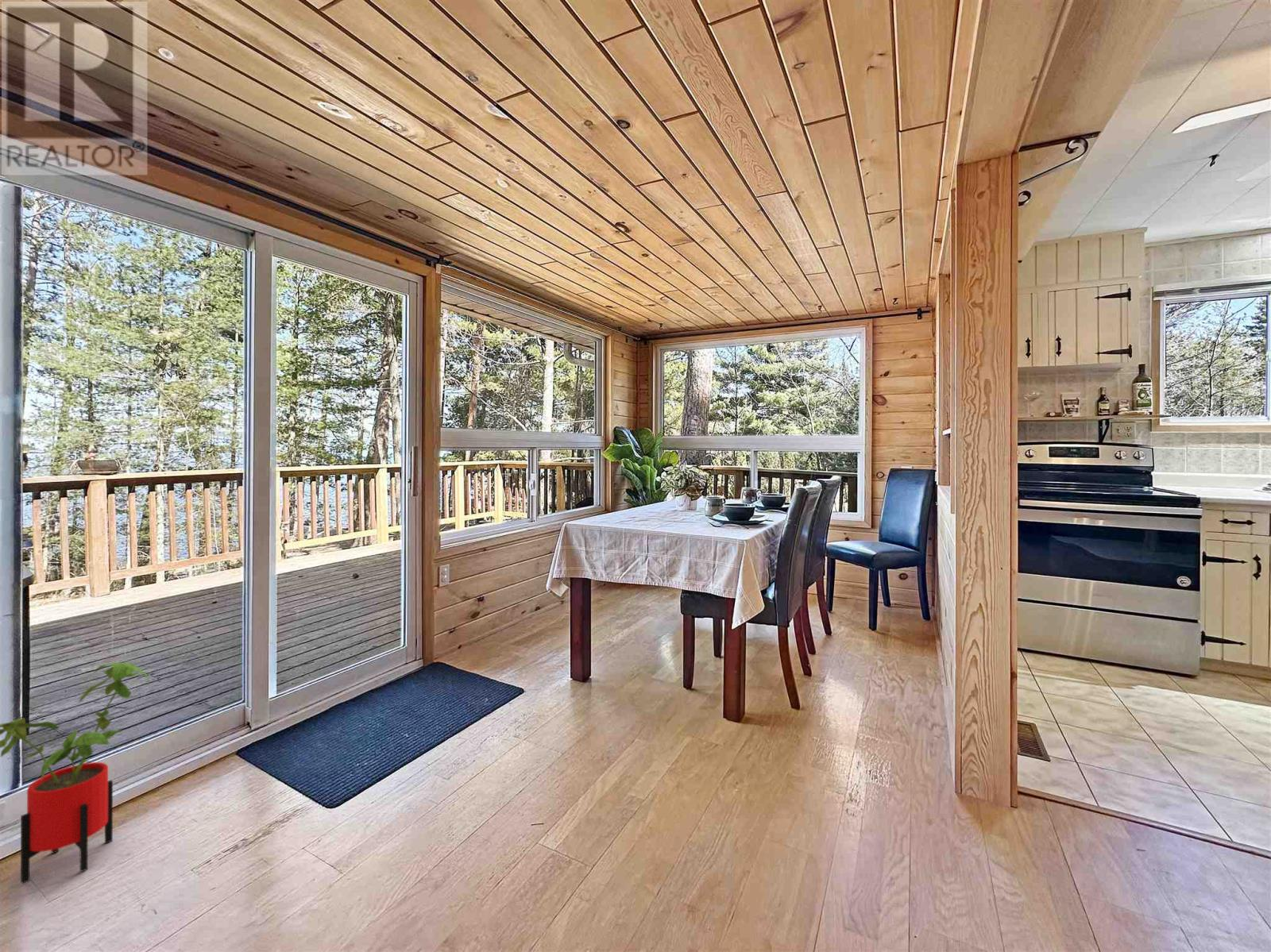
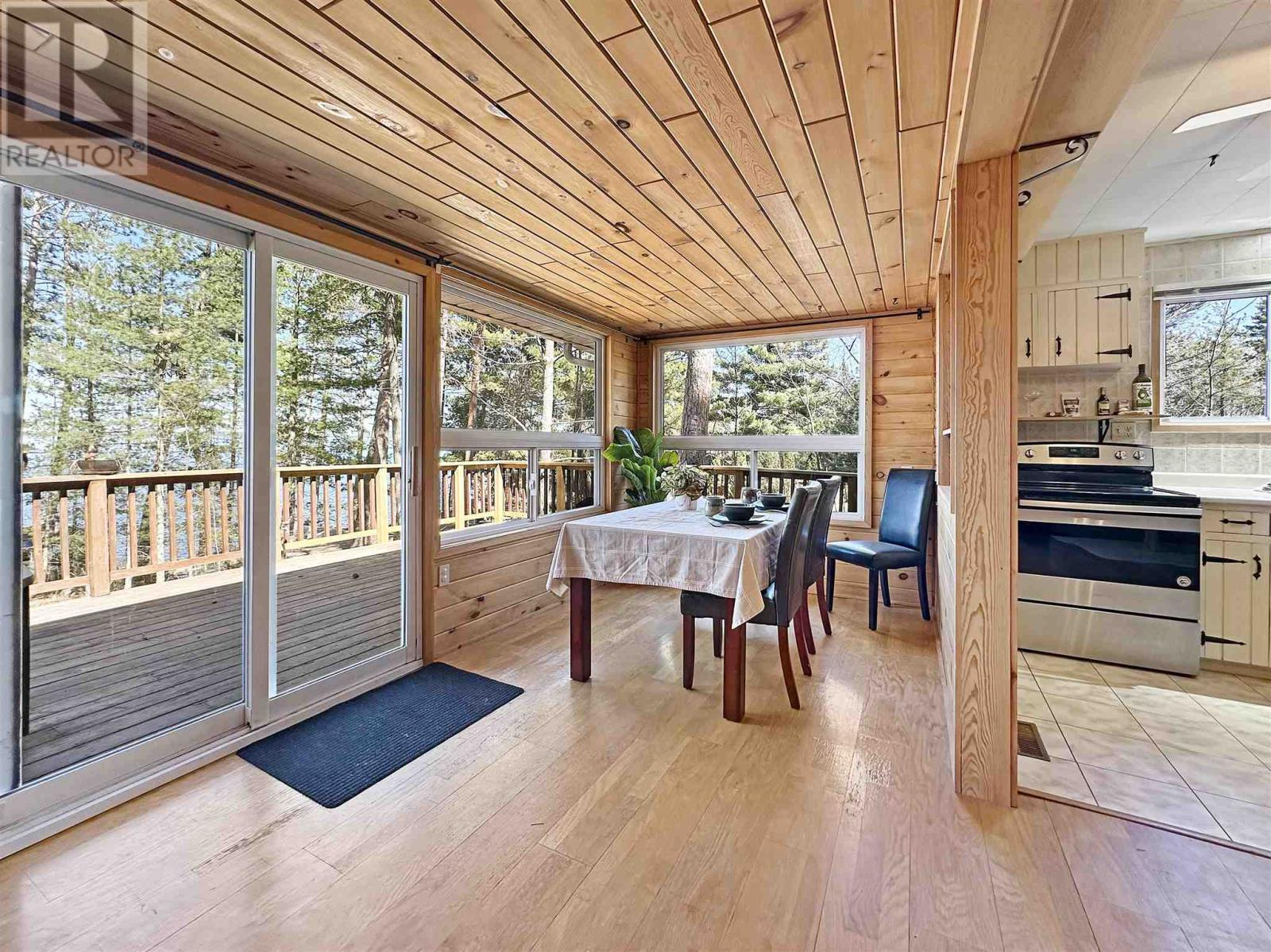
- house plant [0,661,151,885]
